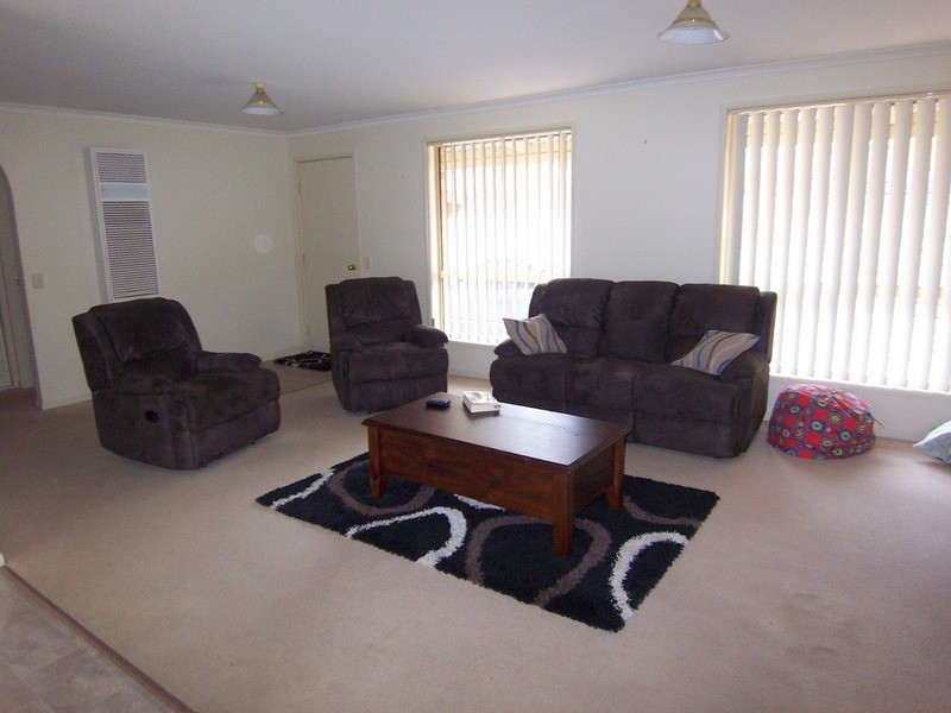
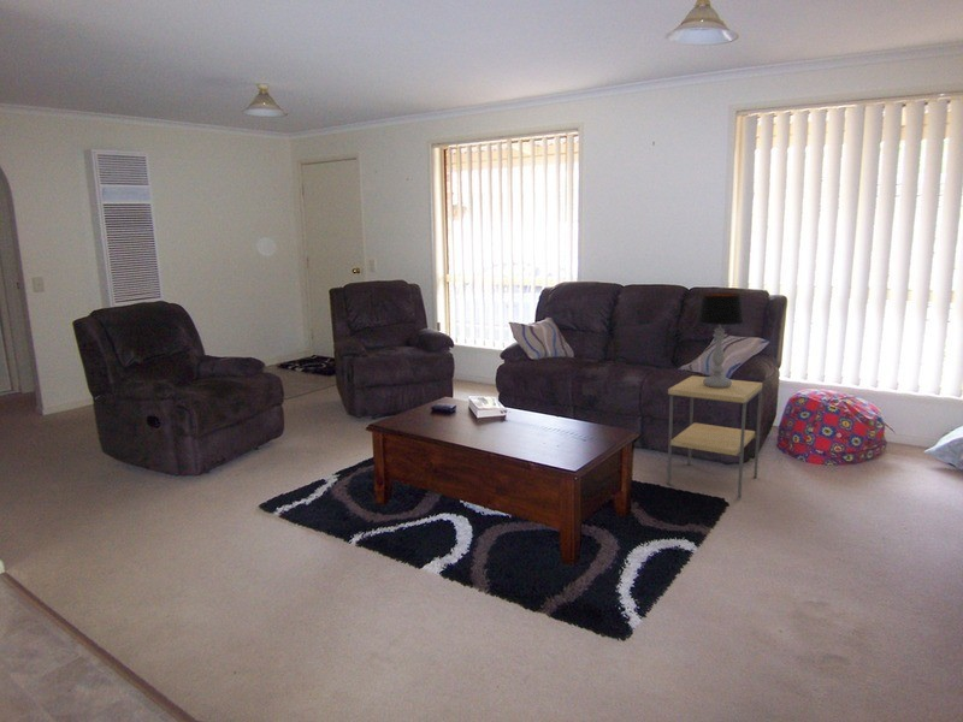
+ side table [666,374,764,499]
+ table lamp [696,292,745,387]
